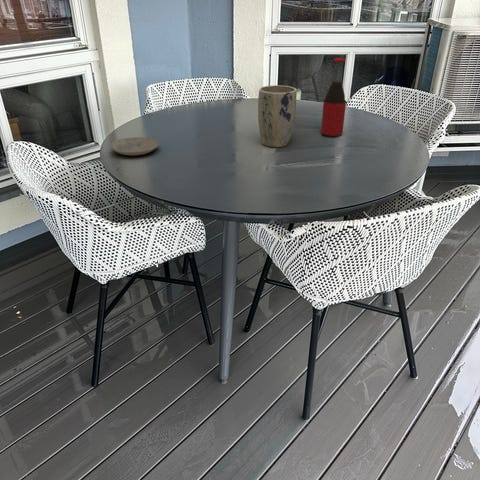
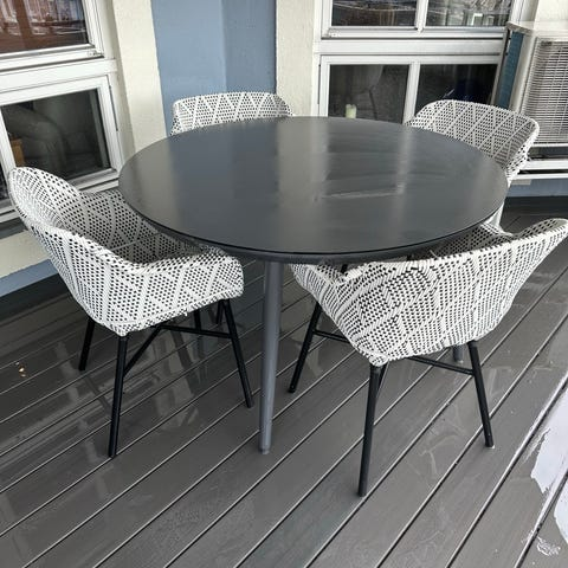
- plate [109,136,160,157]
- plant pot [257,84,297,149]
- bottle [320,57,347,137]
